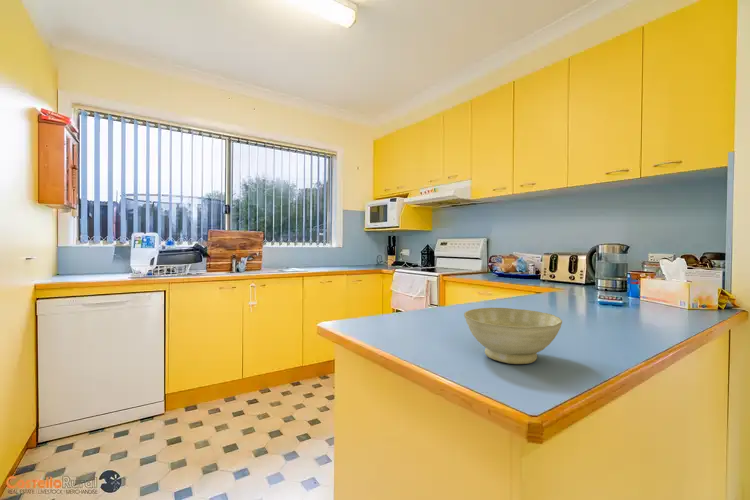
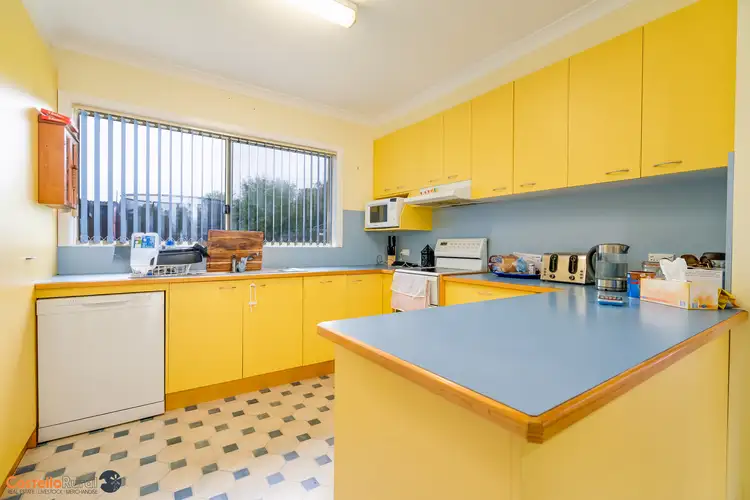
- bowl [463,307,563,365]
